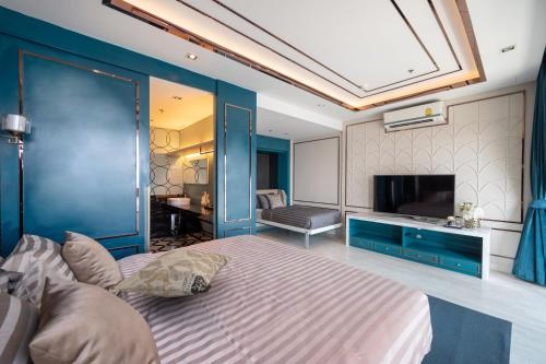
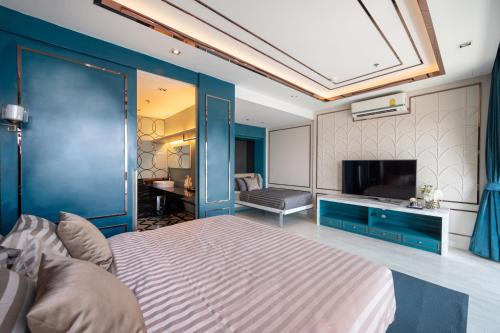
- decorative pillow [110,248,233,298]
